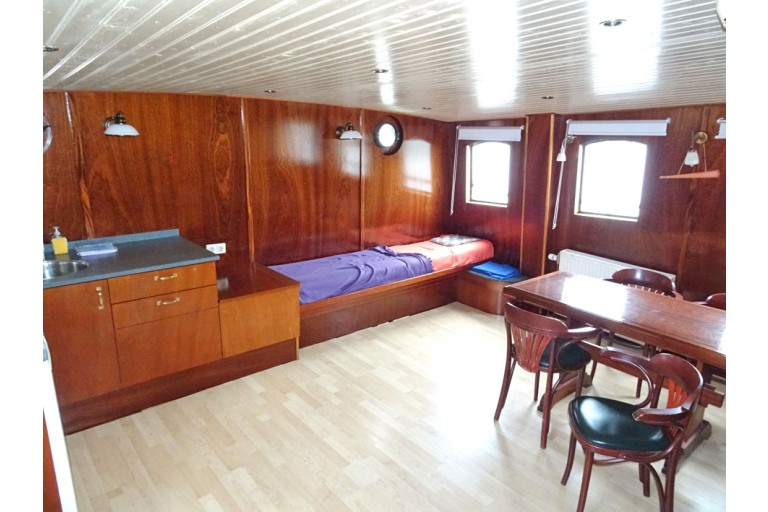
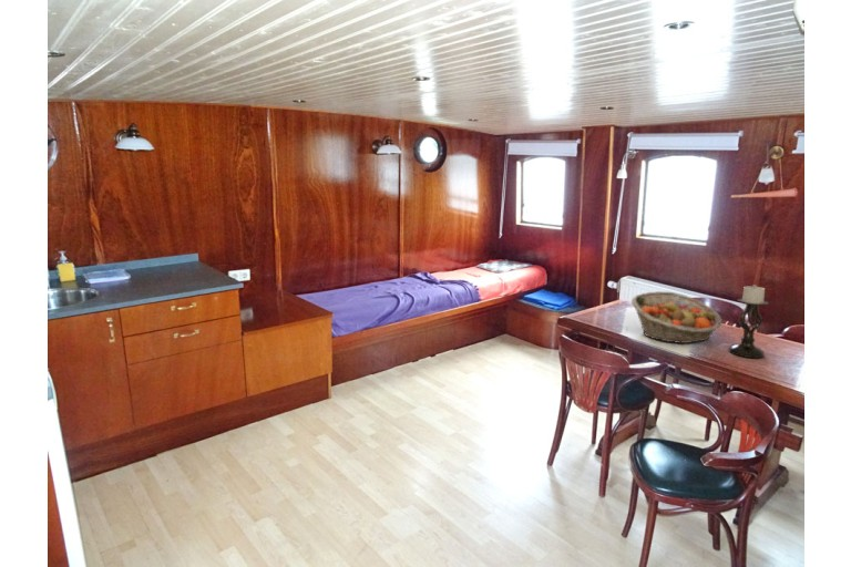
+ candle holder [728,284,769,359]
+ fruit basket [630,290,724,344]
